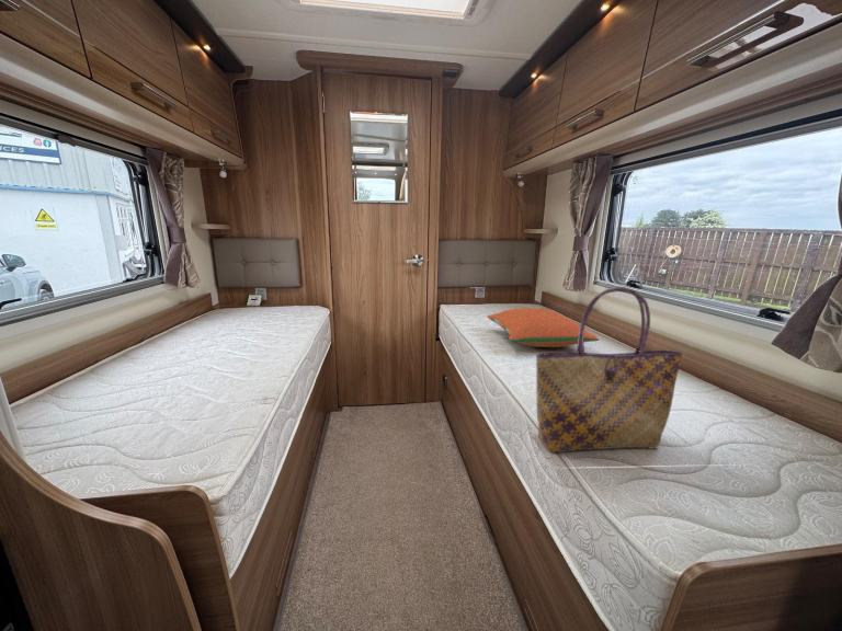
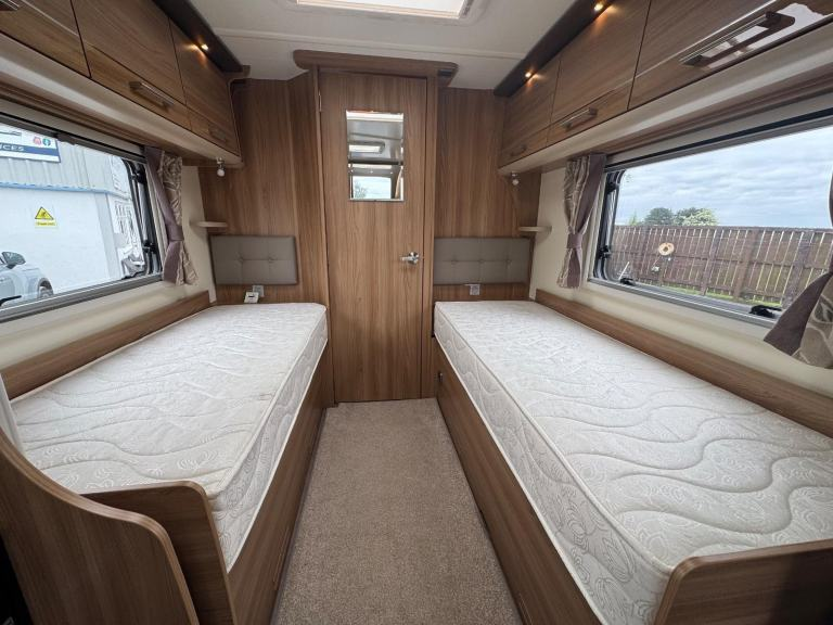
- tote bag [535,285,683,454]
- pillow [486,307,601,348]
